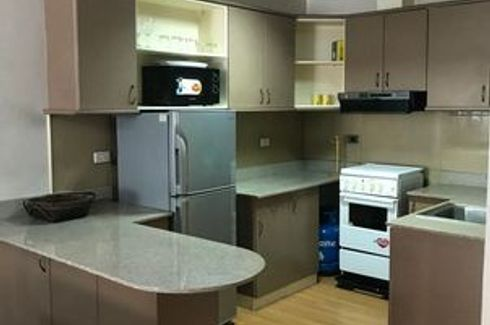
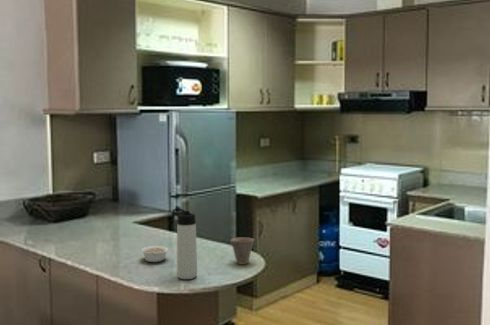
+ legume [140,245,169,263]
+ cup [230,237,255,265]
+ thermos bottle [171,208,198,280]
